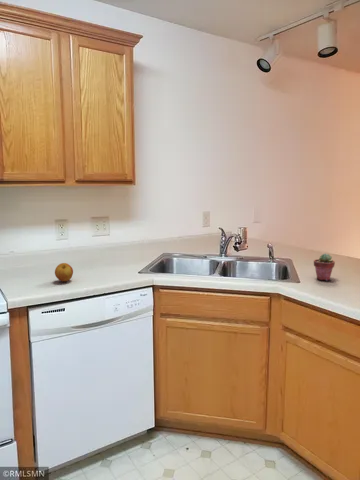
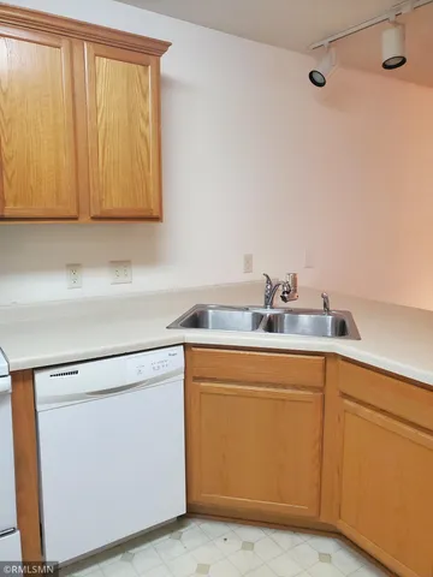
- apple [54,262,74,282]
- potted succulent [313,253,336,281]
